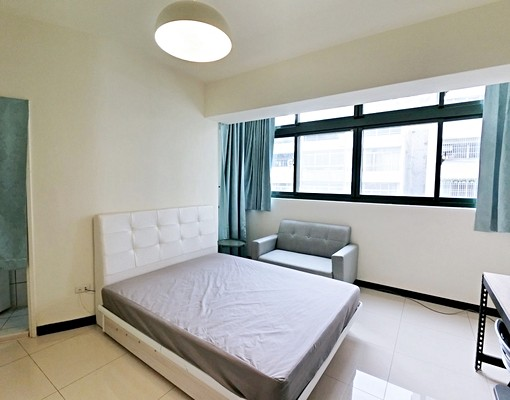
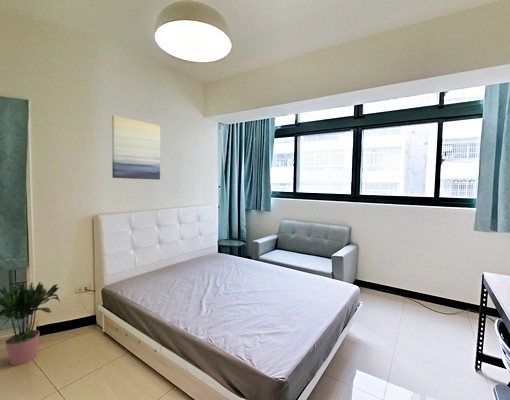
+ potted plant [0,280,61,367]
+ wall art [111,114,161,181]
